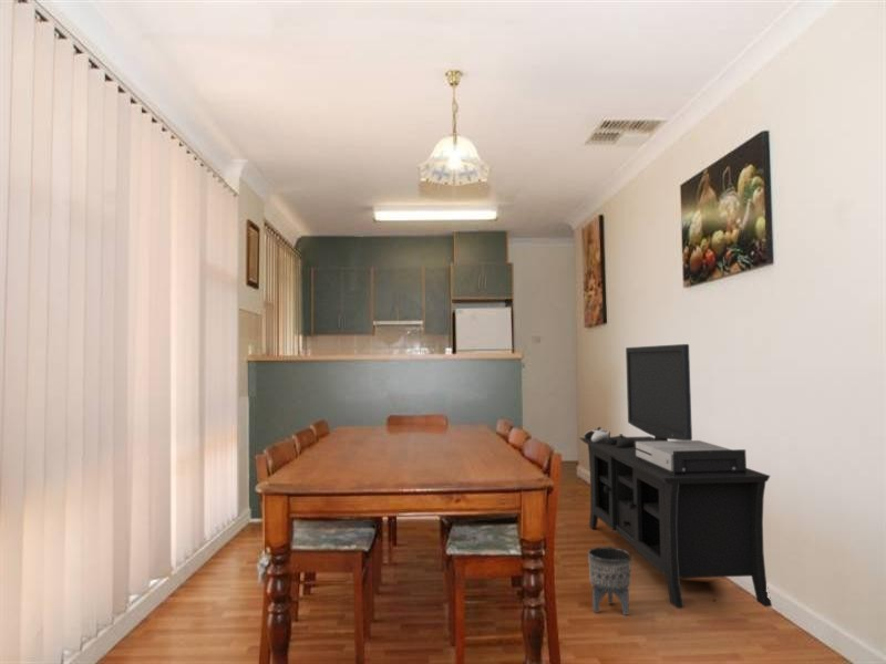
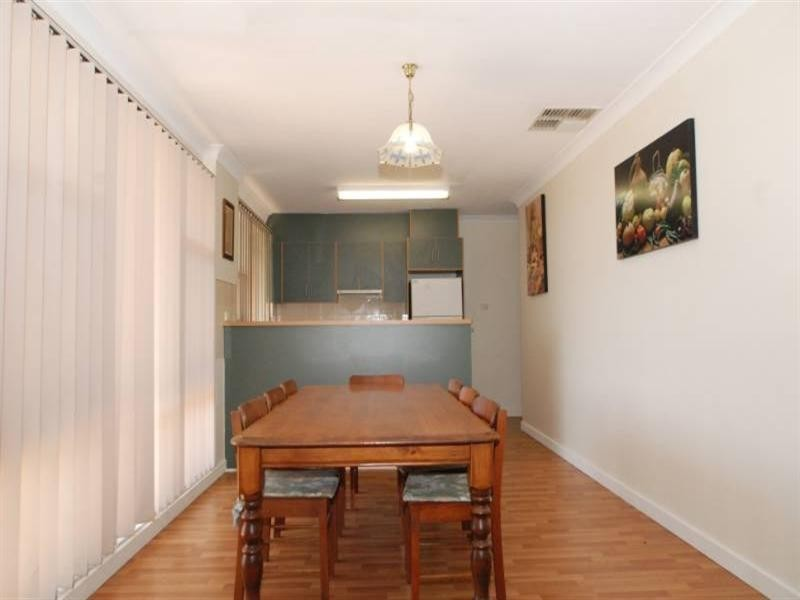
- planter [587,546,632,616]
- media console [579,343,773,609]
